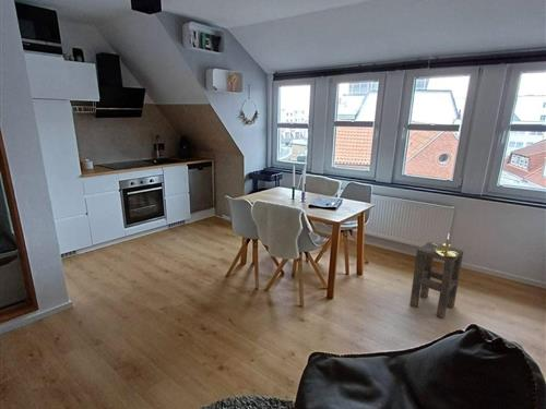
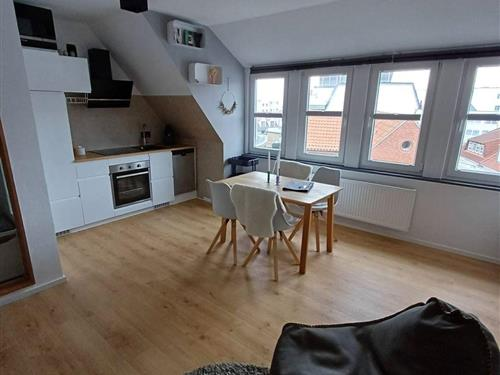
- candle holder [431,233,459,257]
- side table [408,241,464,320]
